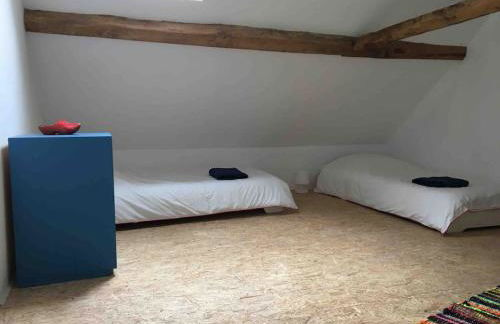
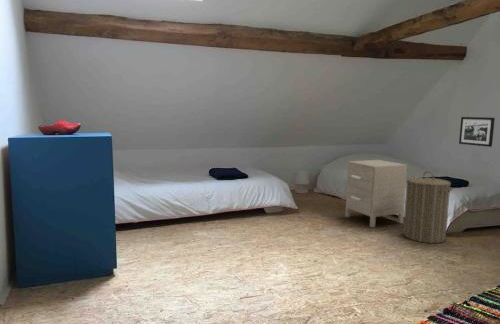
+ nightstand [344,159,408,228]
+ laundry hamper [402,170,454,244]
+ picture frame [458,116,496,148]
